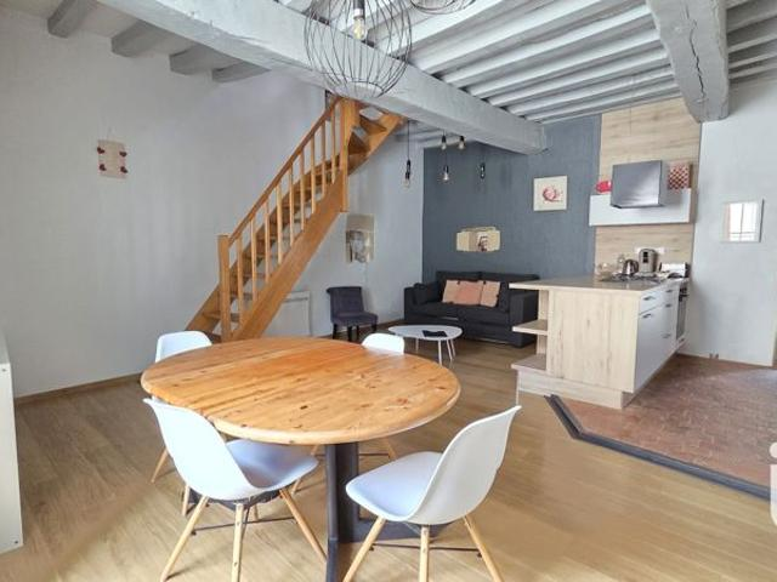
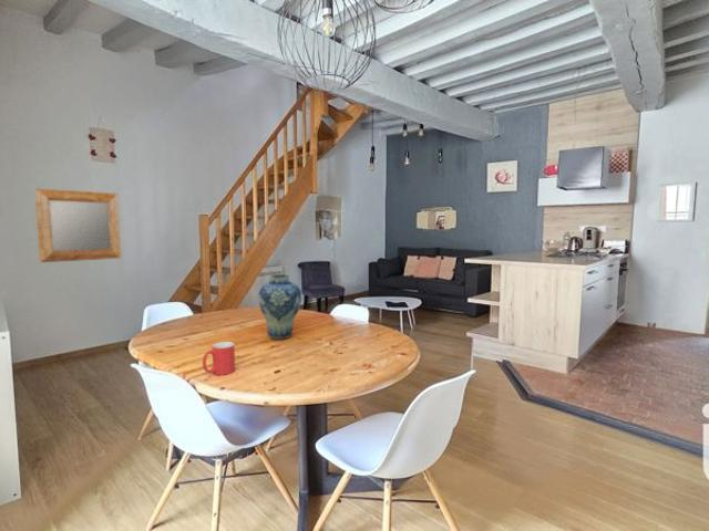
+ mug [202,341,236,376]
+ mirror [33,187,123,263]
+ vase [257,273,302,341]
